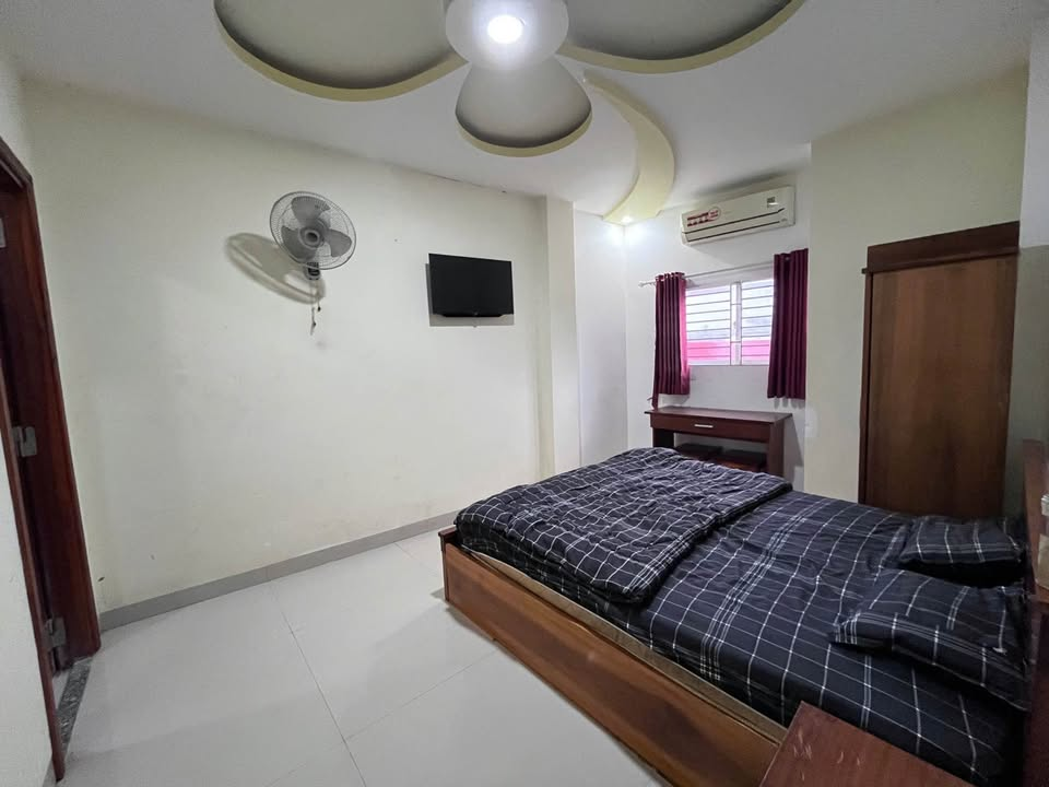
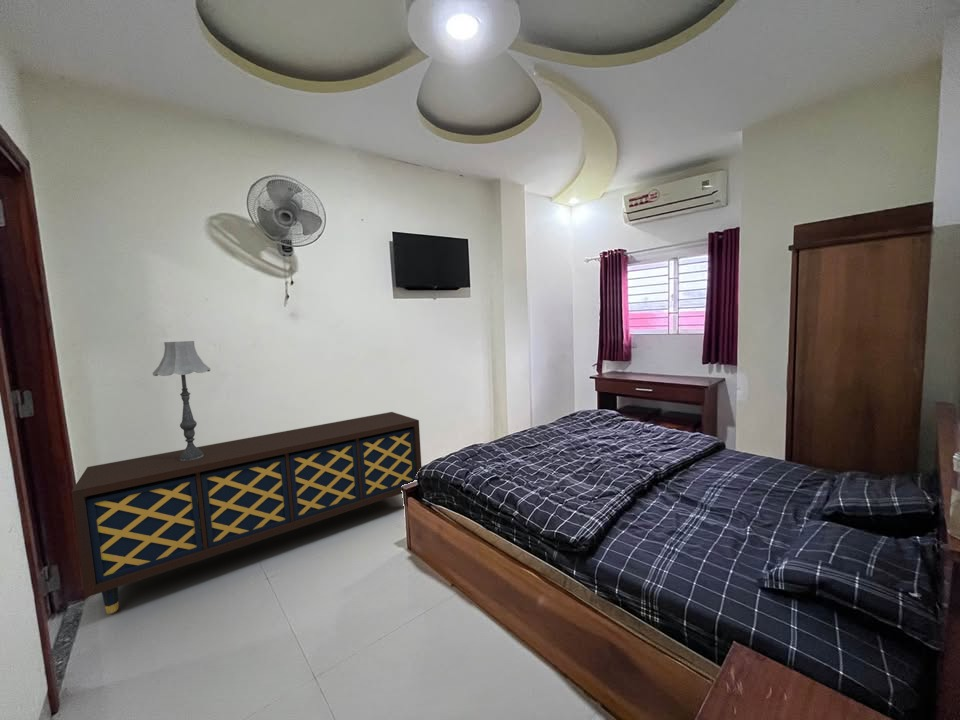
+ sideboard [70,411,423,615]
+ table lamp [152,340,212,461]
